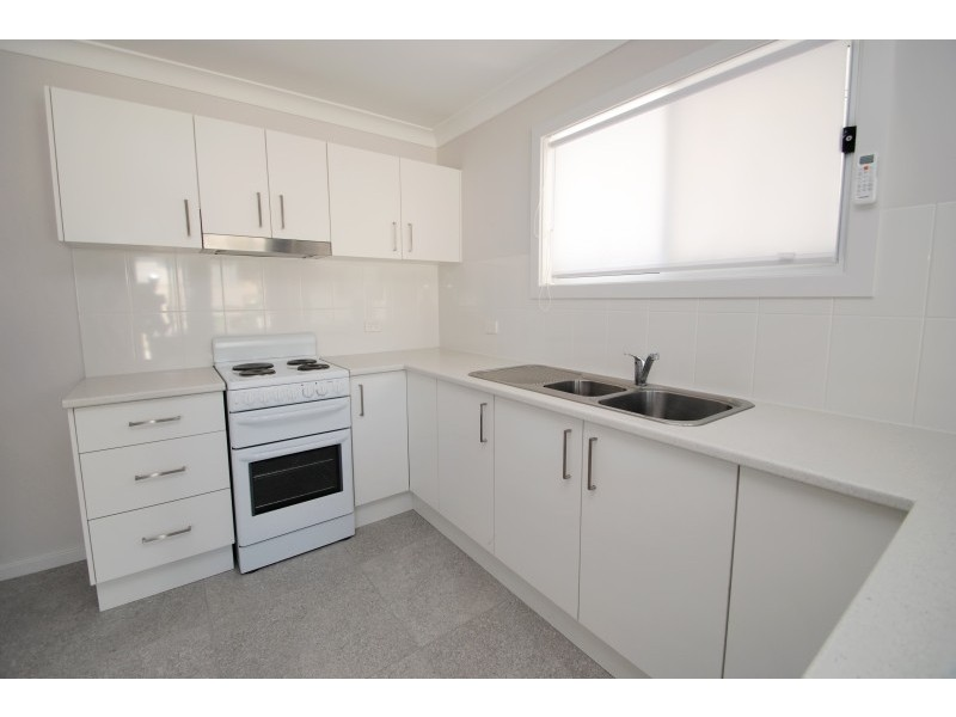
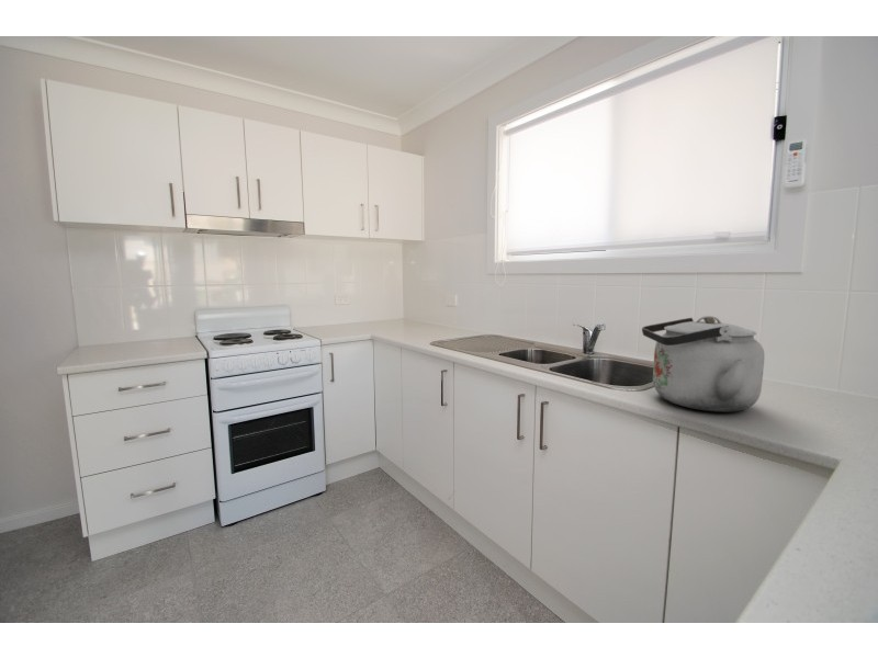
+ kettle [641,315,765,413]
